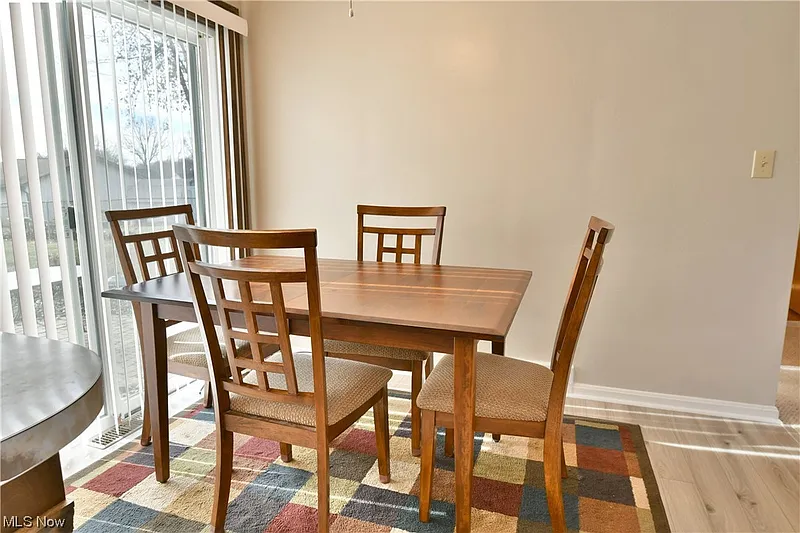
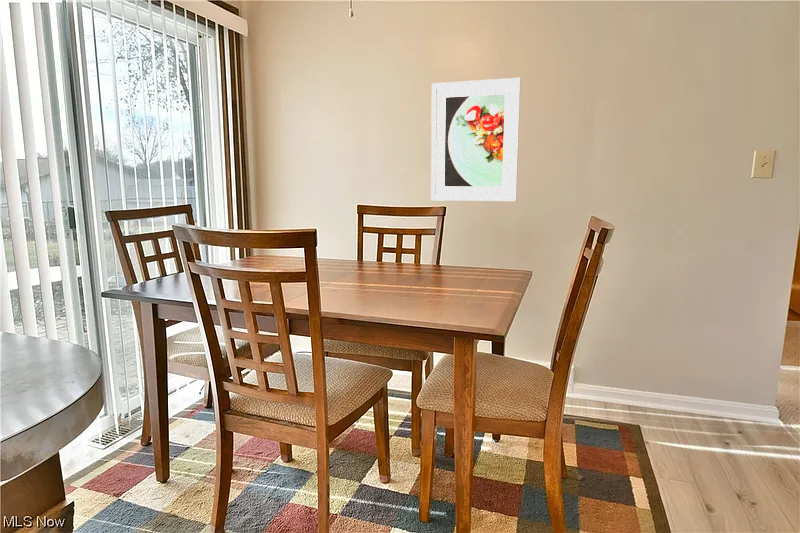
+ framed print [430,77,522,202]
